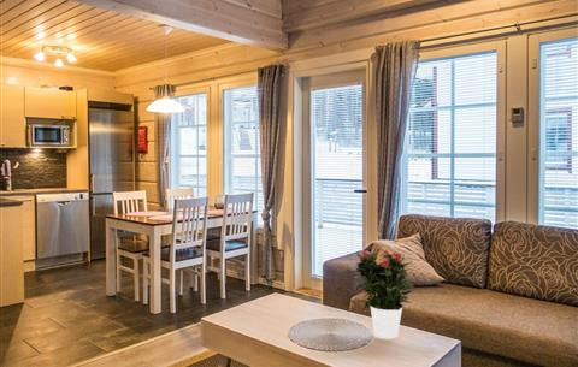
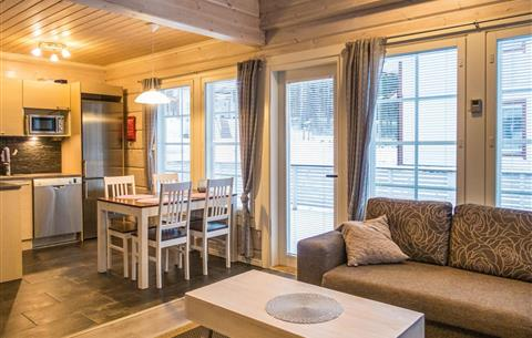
- potted flower [352,249,415,339]
